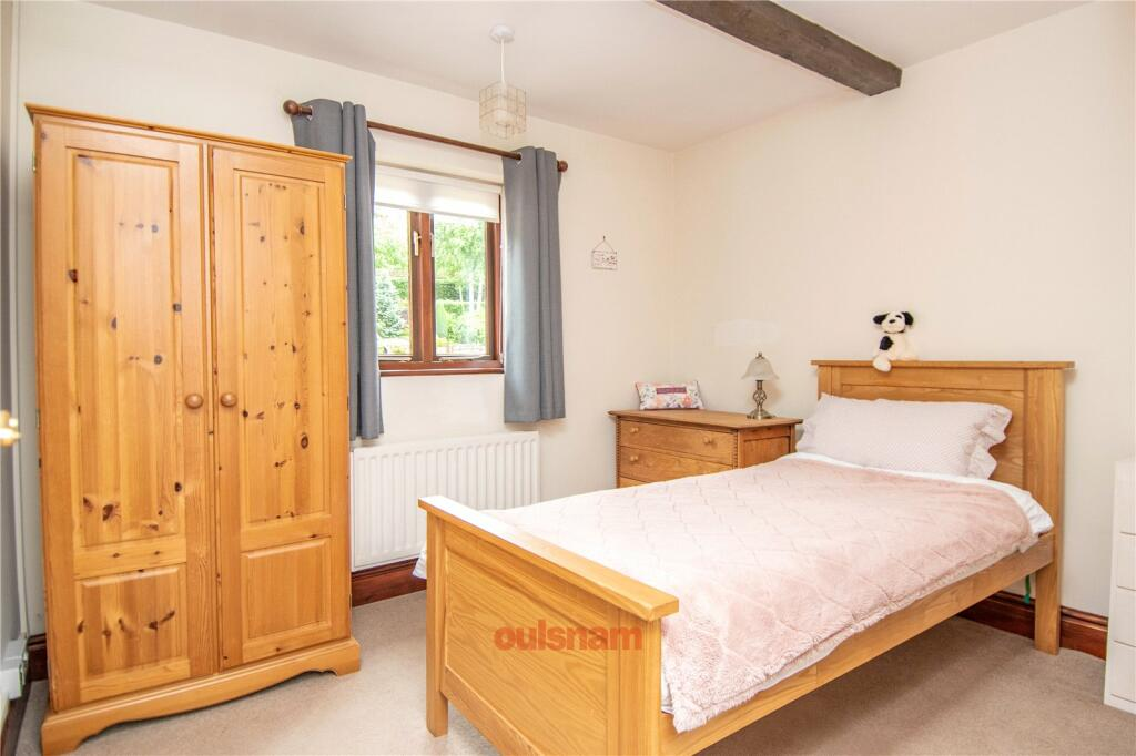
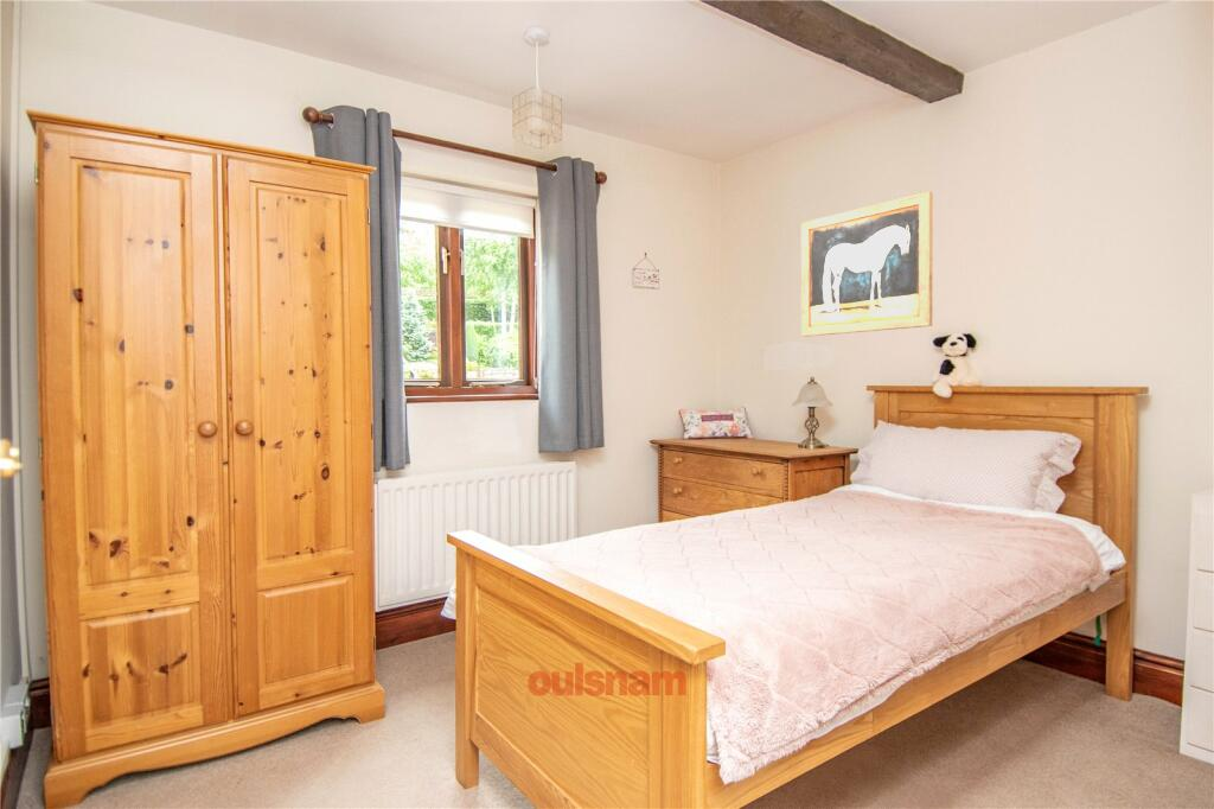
+ wall art [800,191,933,338]
